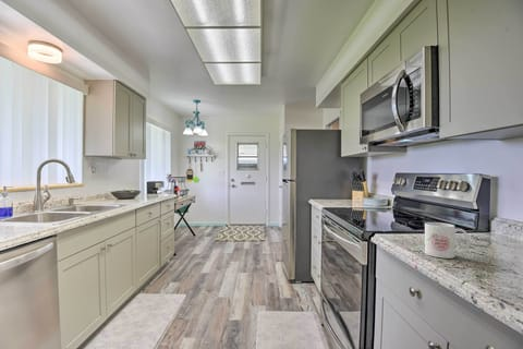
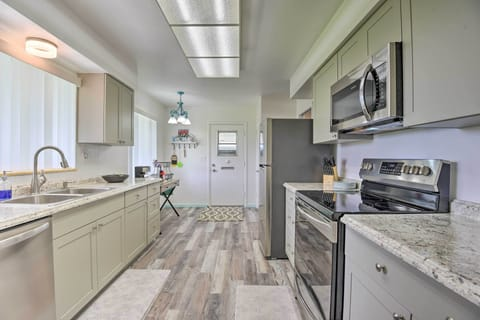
- mug [424,221,470,260]
